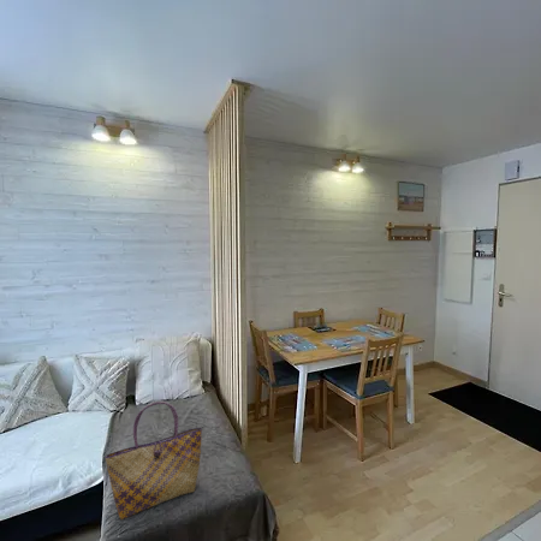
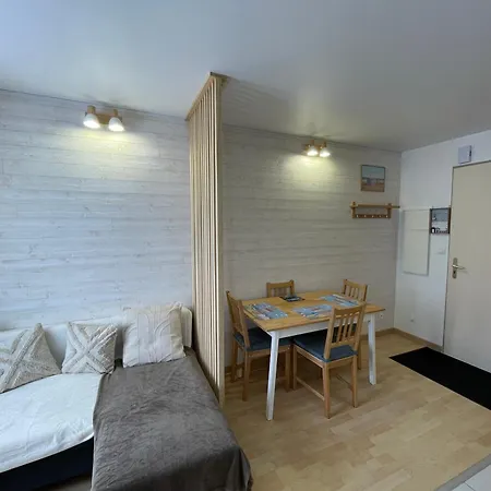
- tote bag [105,400,203,521]
